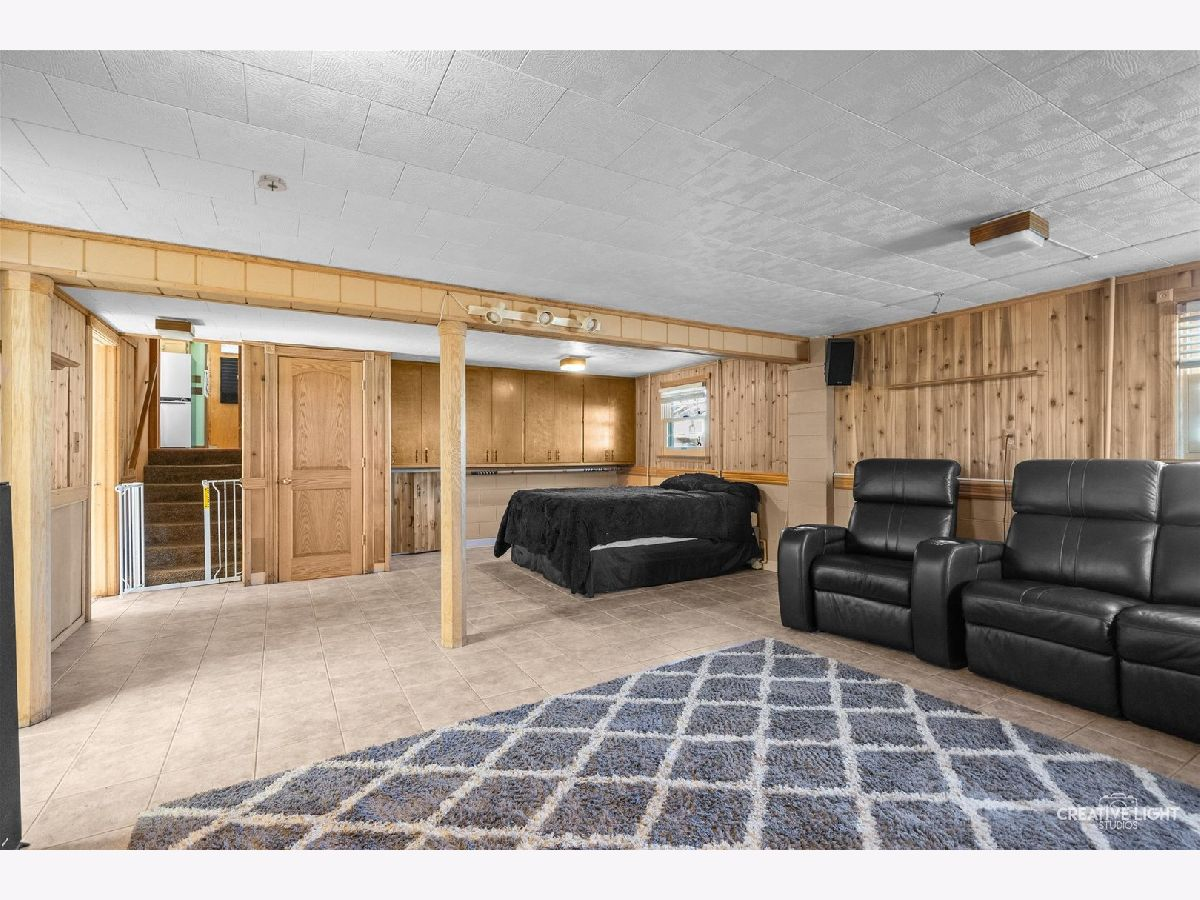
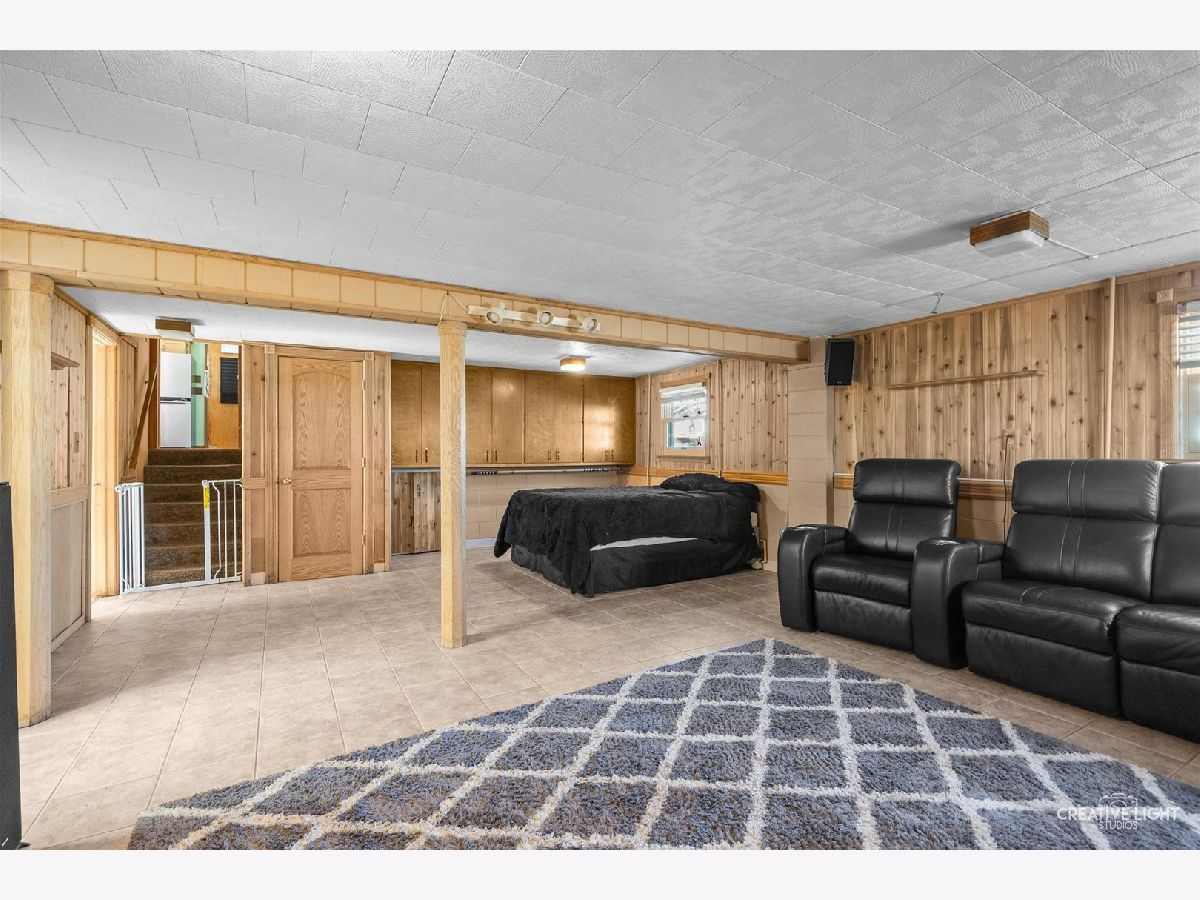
- smoke detector [254,173,289,192]
